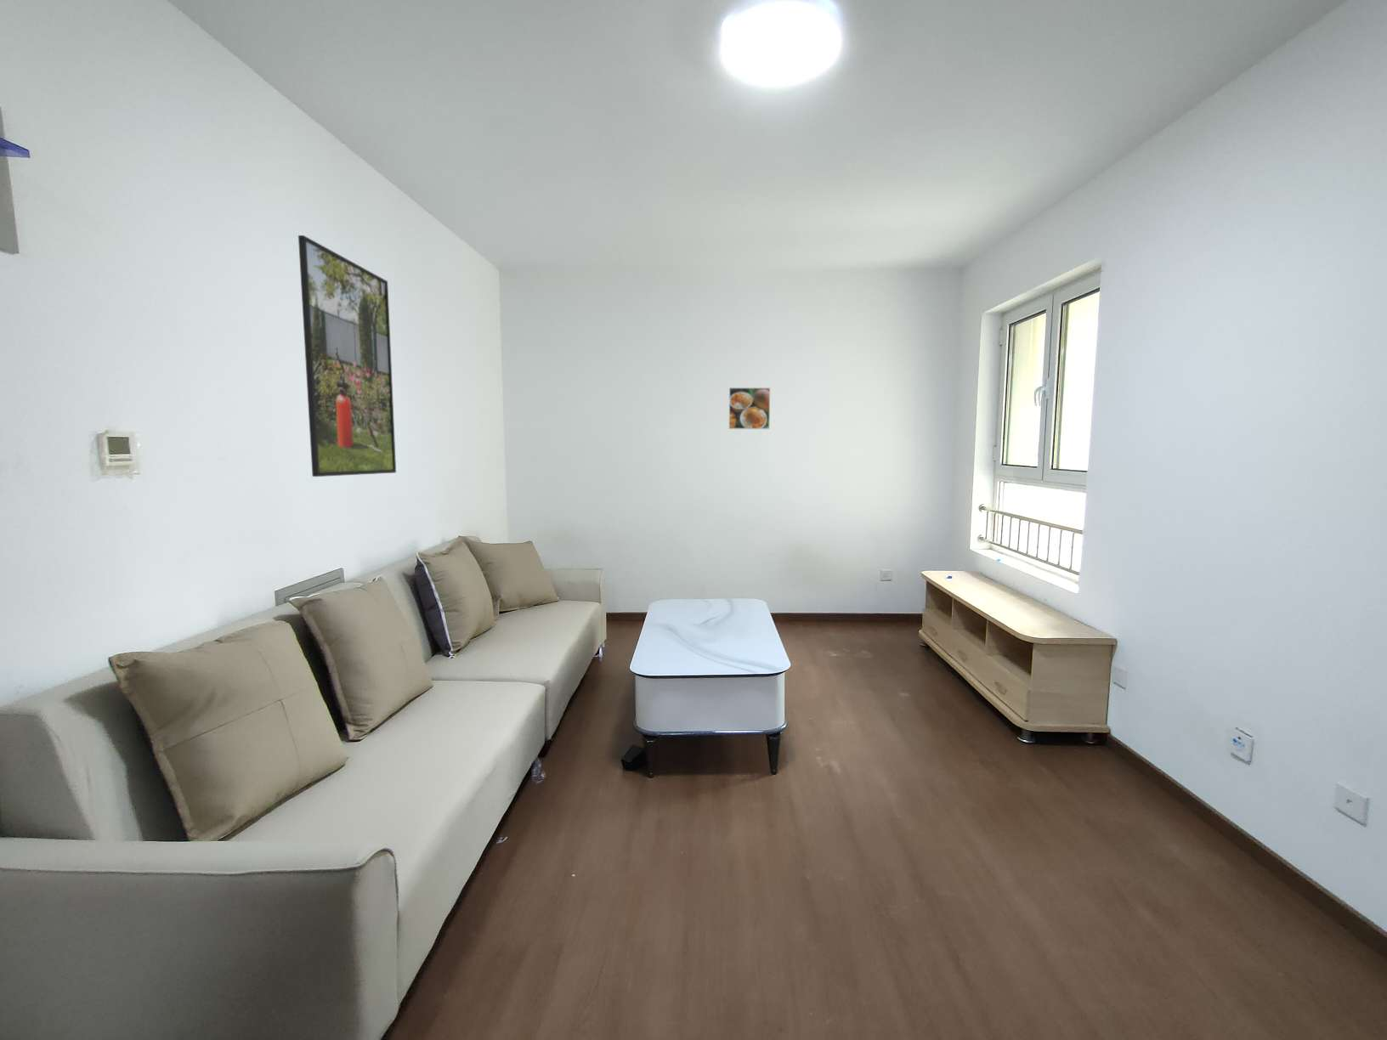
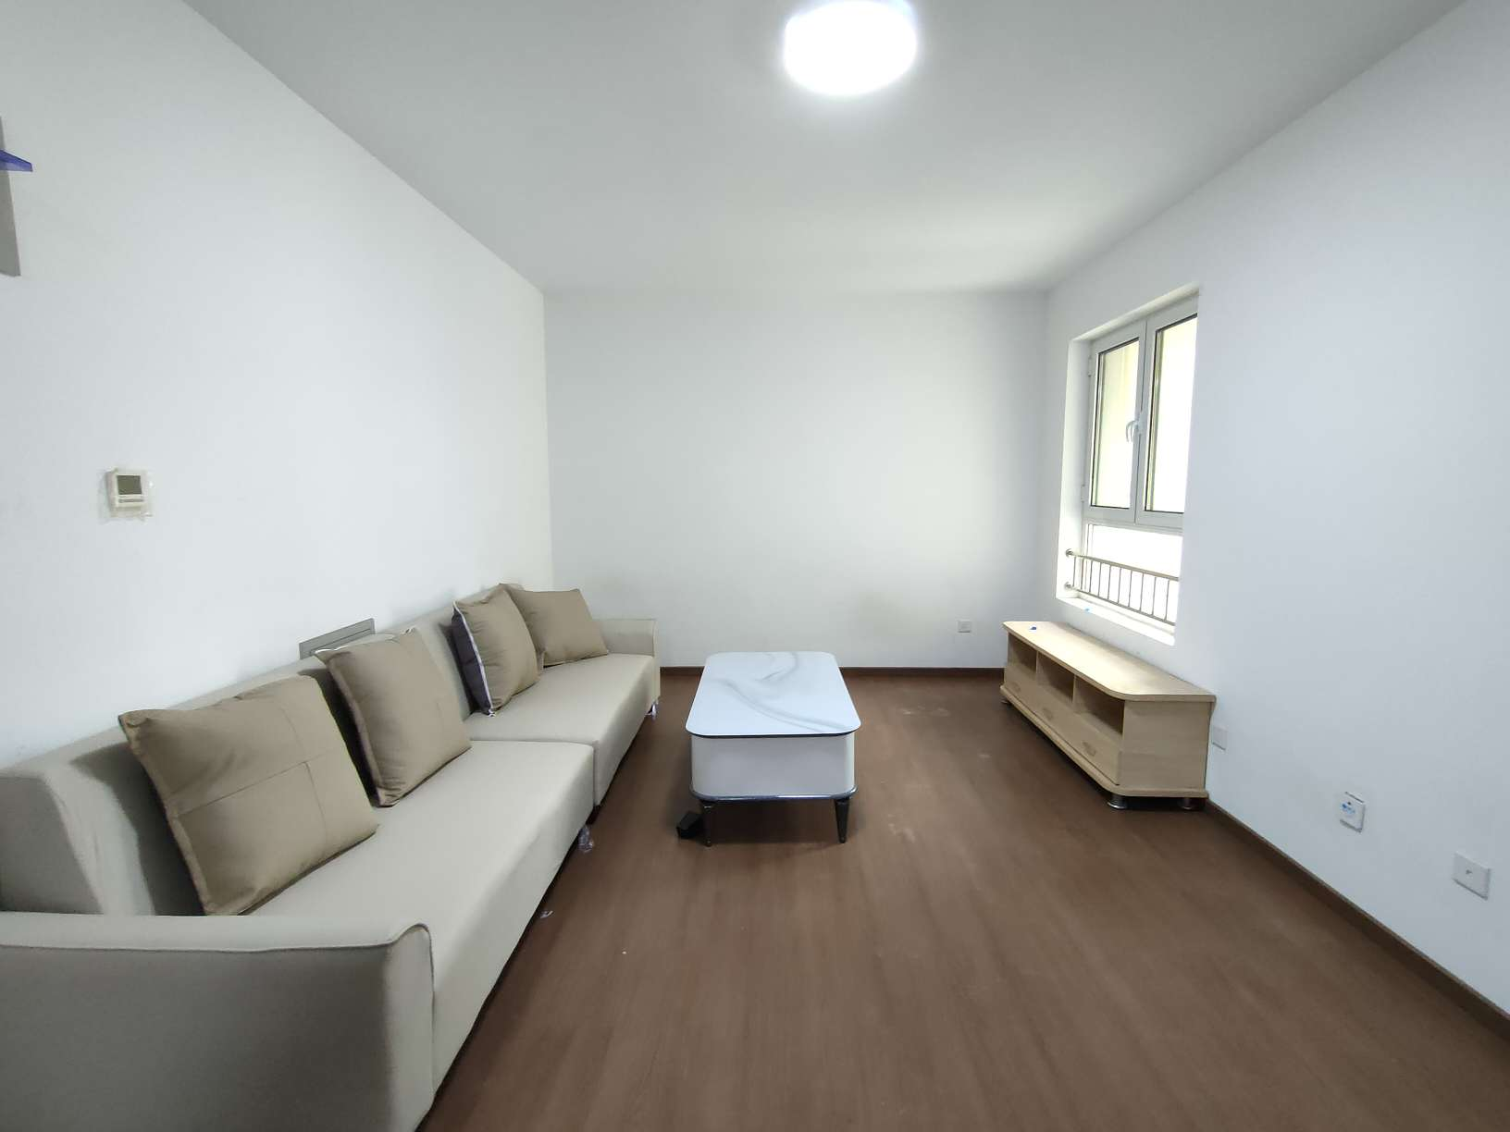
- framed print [728,387,771,430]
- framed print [297,235,396,477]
